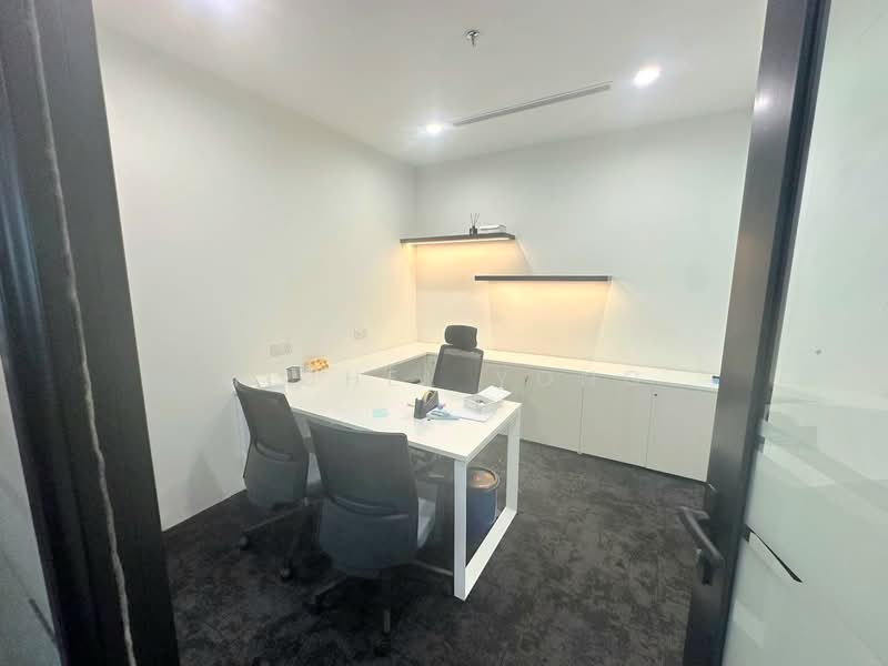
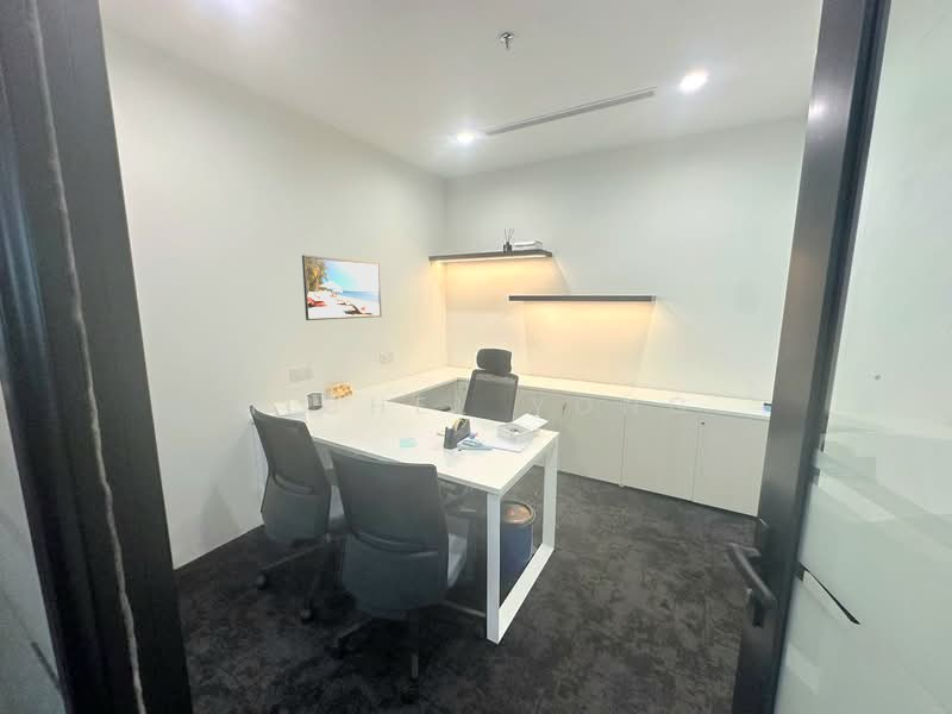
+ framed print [301,253,383,321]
